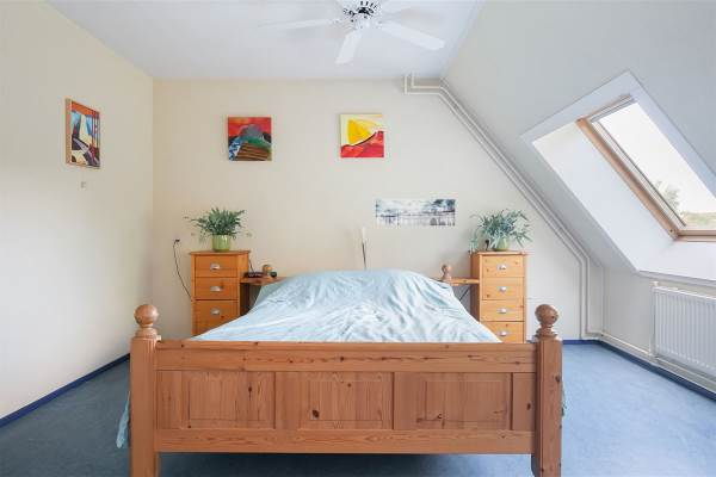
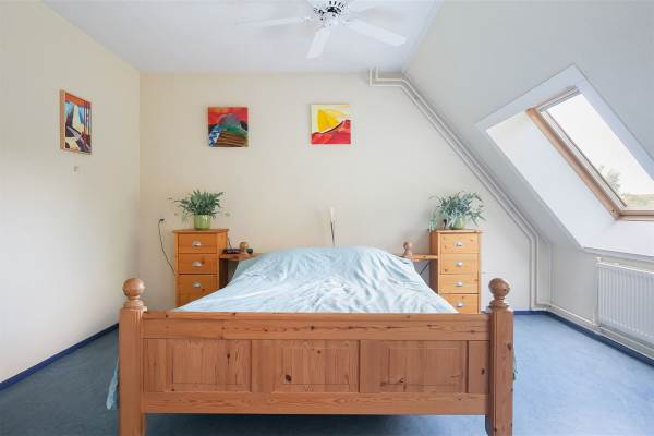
- wall art [375,198,456,227]
